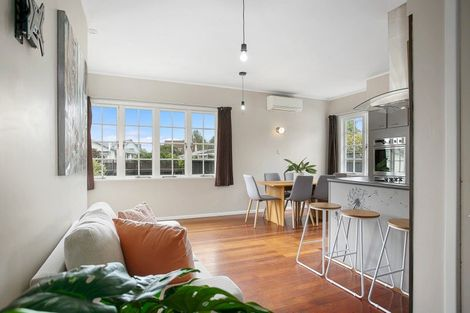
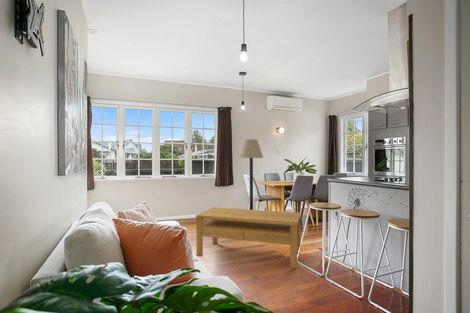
+ floor lamp [238,138,264,210]
+ coffee table [195,206,302,270]
